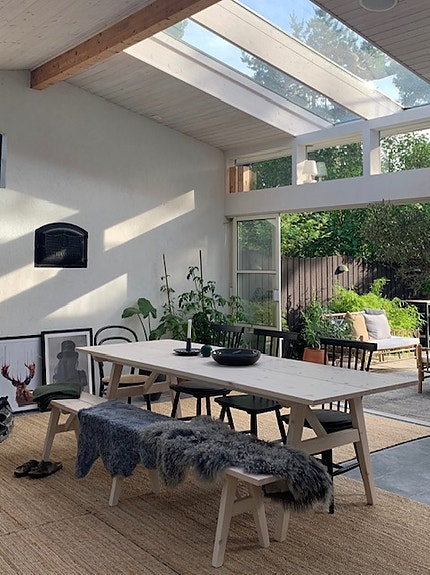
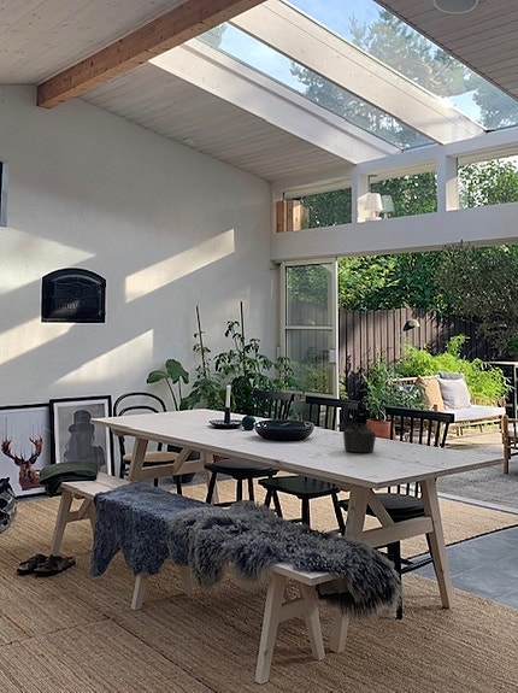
+ teapot [336,422,377,453]
